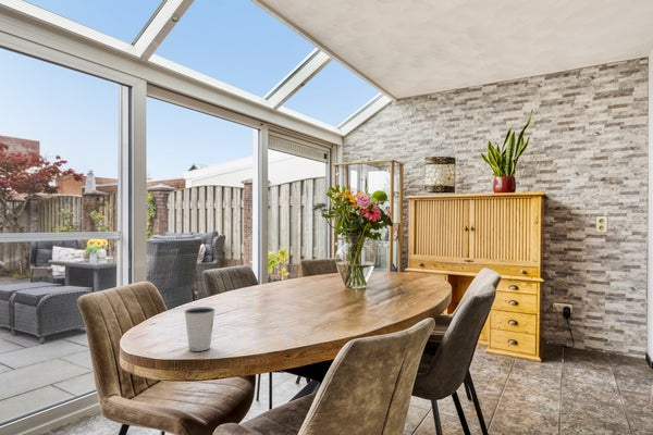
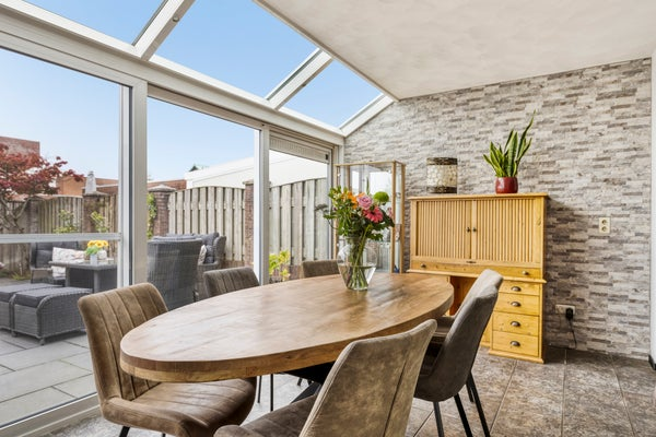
- dixie cup [183,306,217,352]
